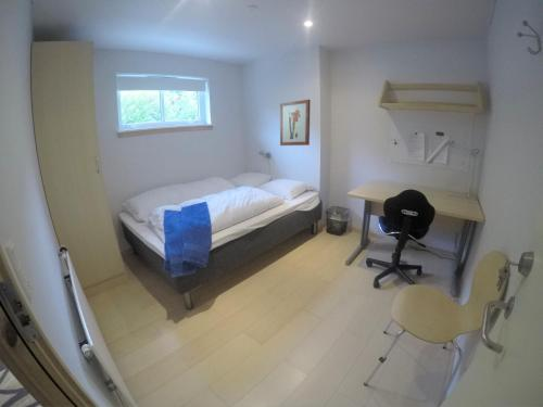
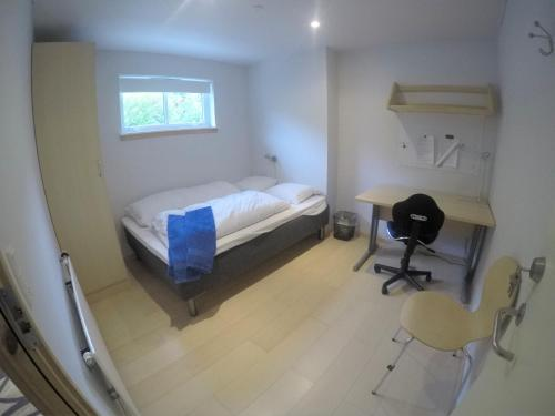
- wall art [279,99,312,147]
